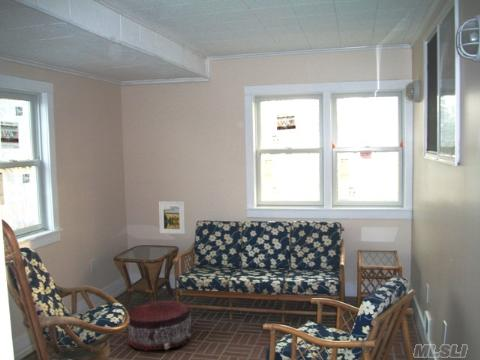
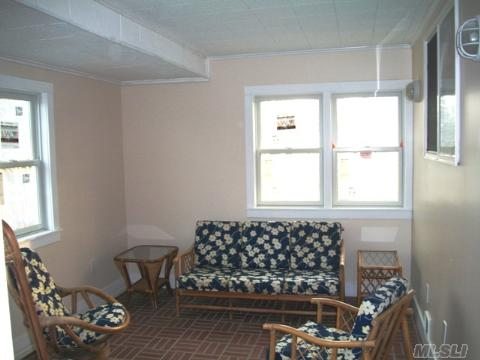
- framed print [158,201,186,235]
- pouf [126,299,192,352]
